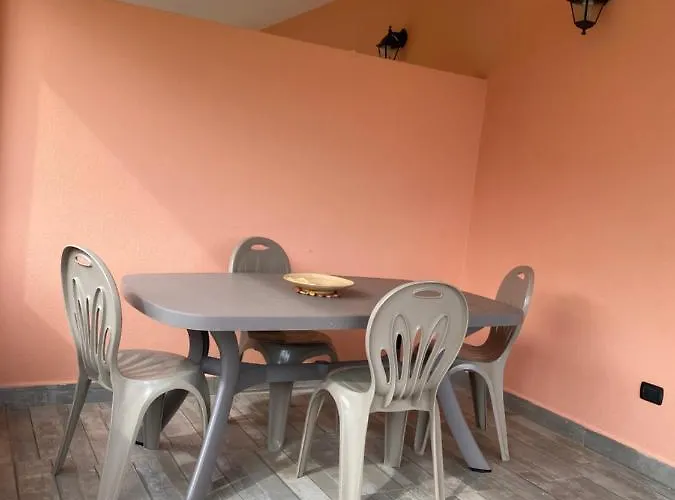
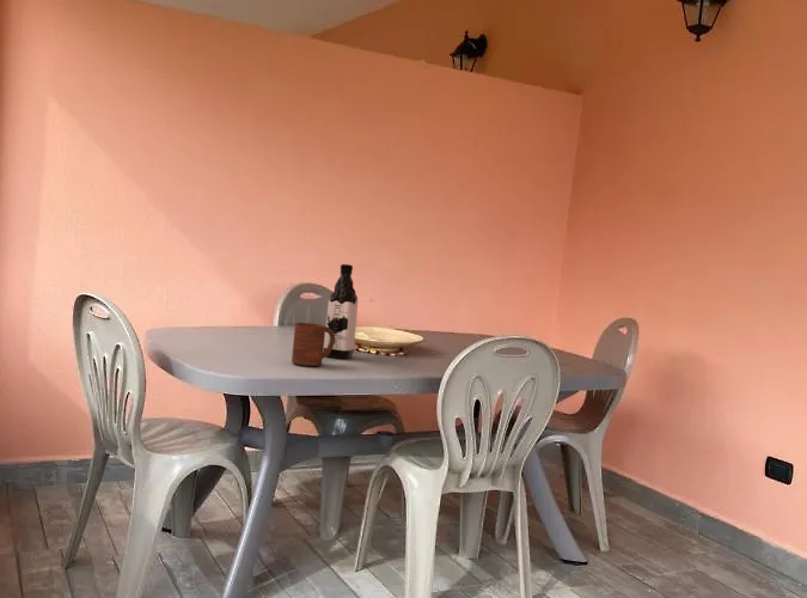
+ water bottle [323,263,359,360]
+ cup [291,322,335,367]
